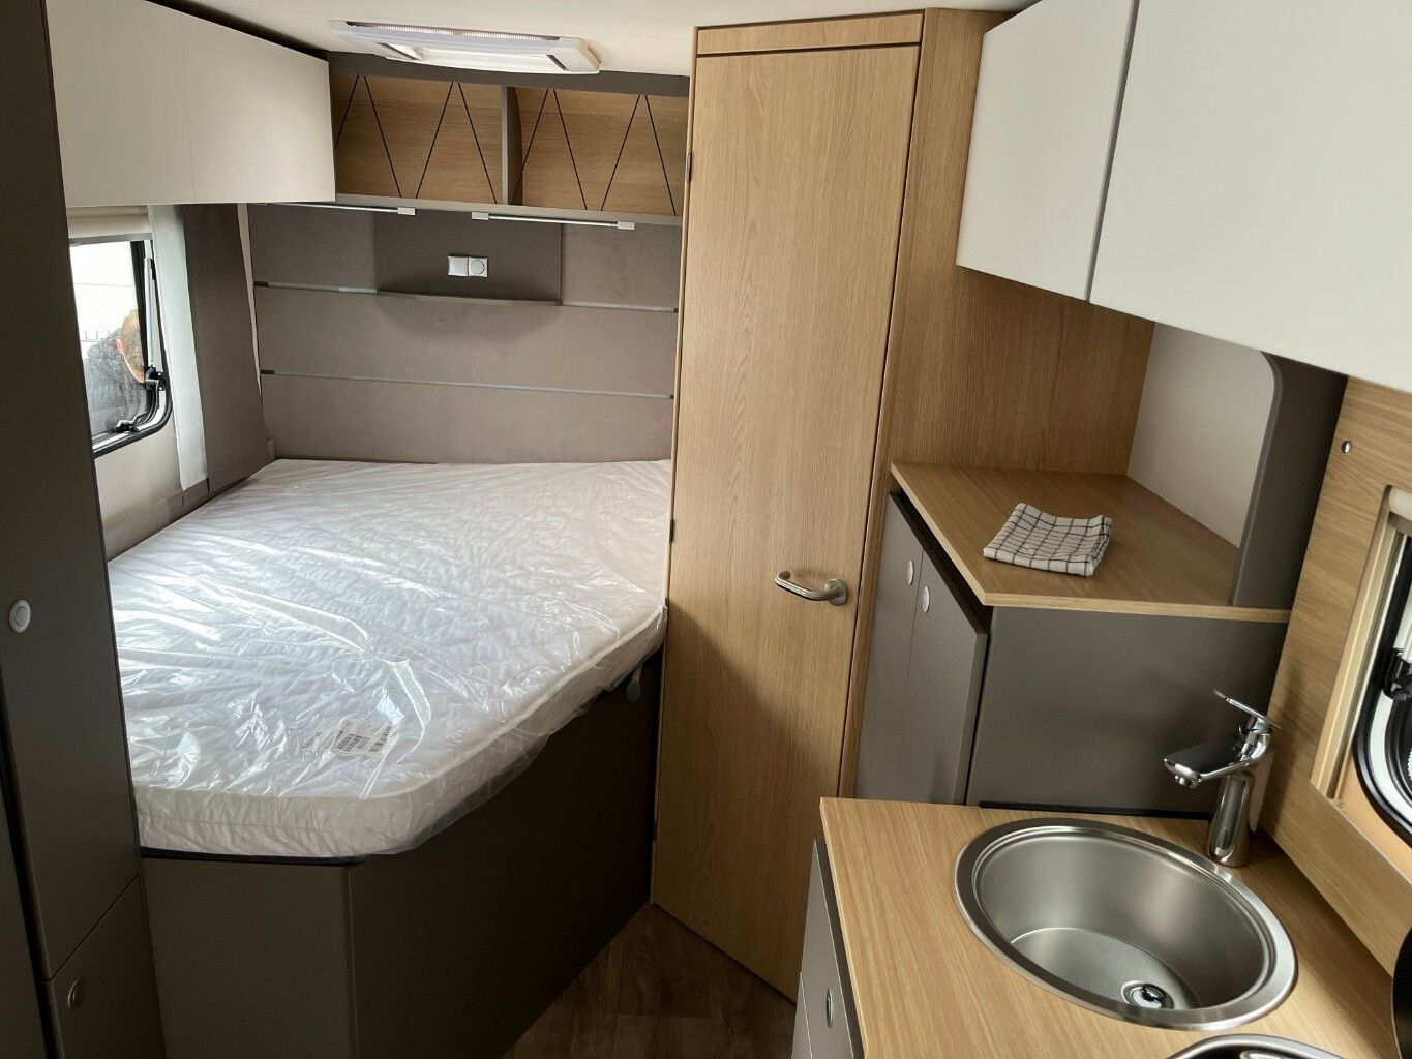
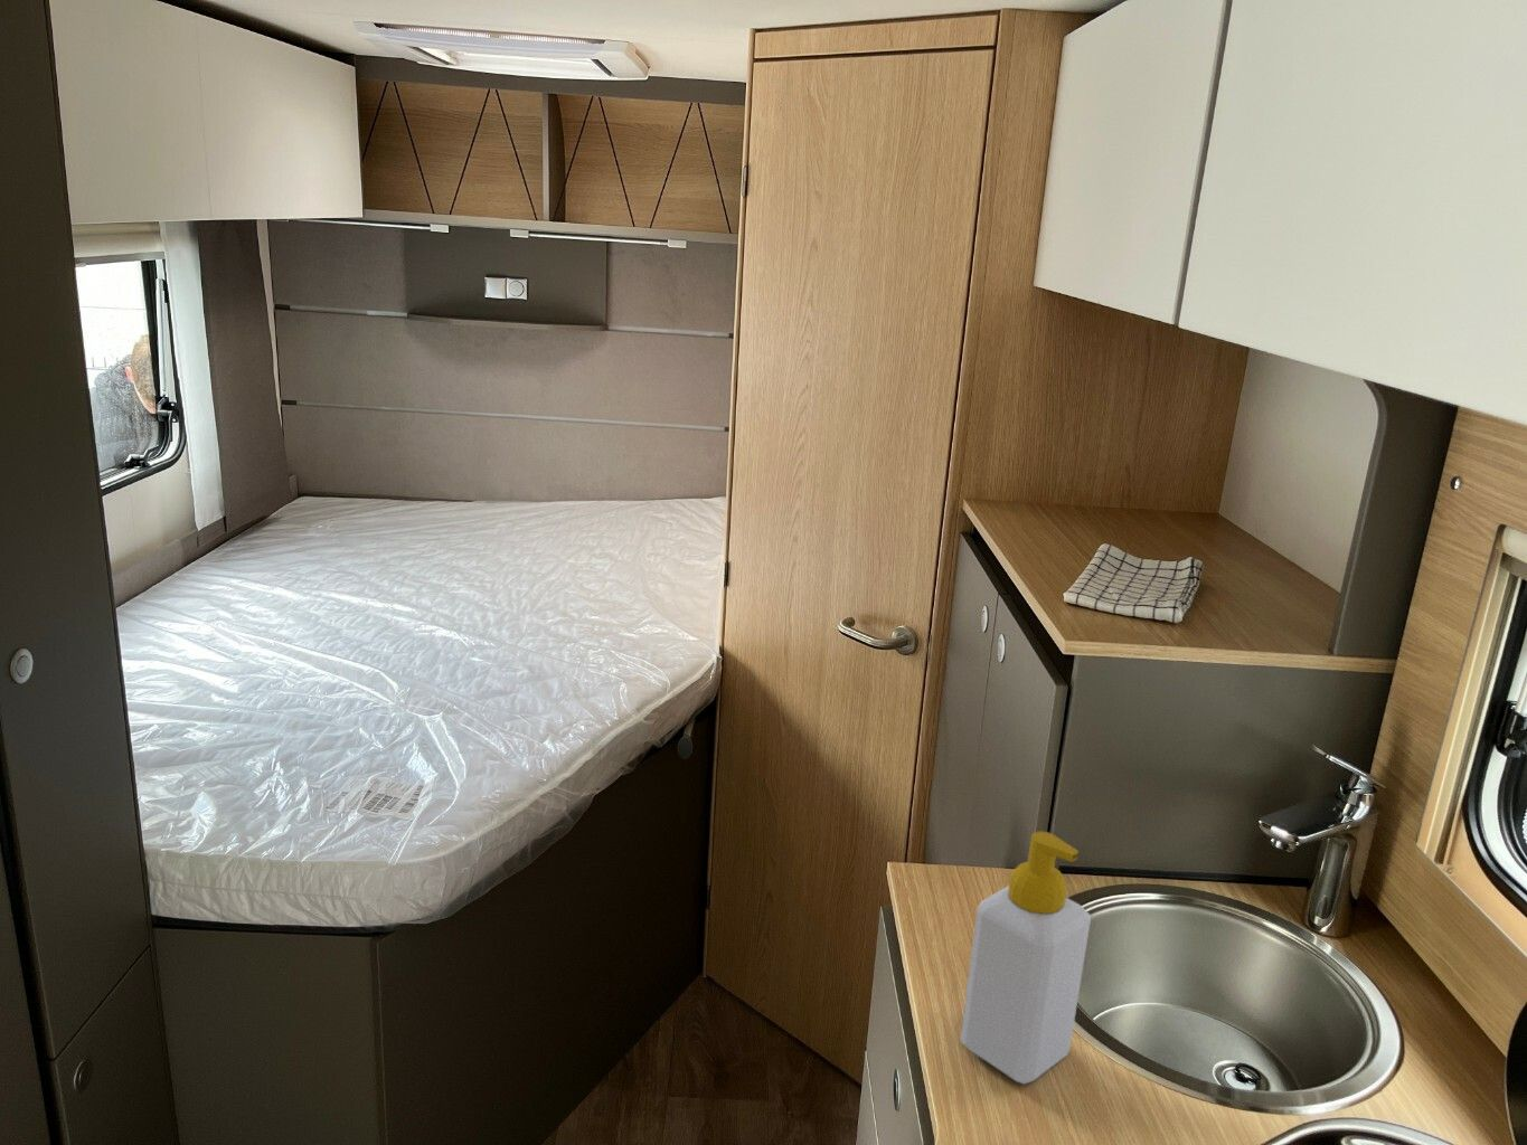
+ soap bottle [959,831,1091,1086]
